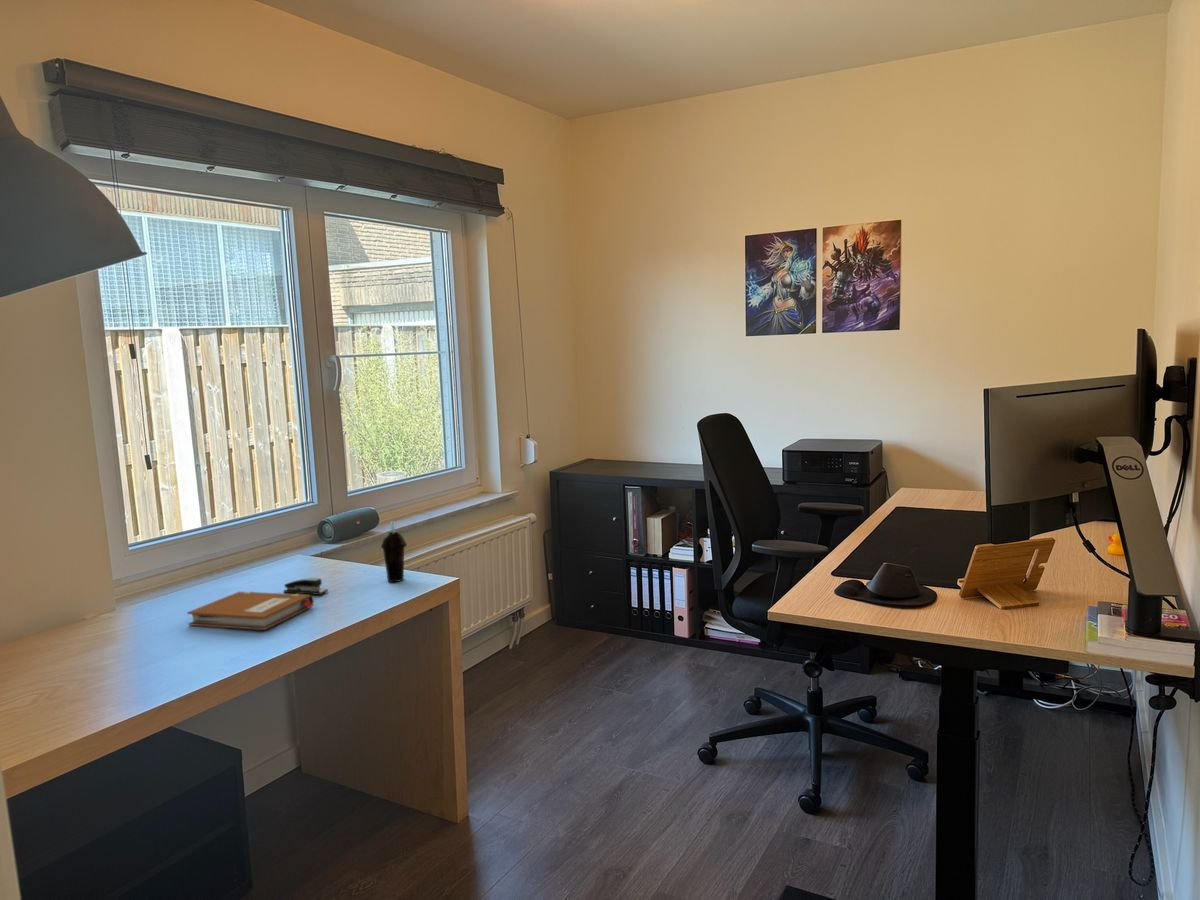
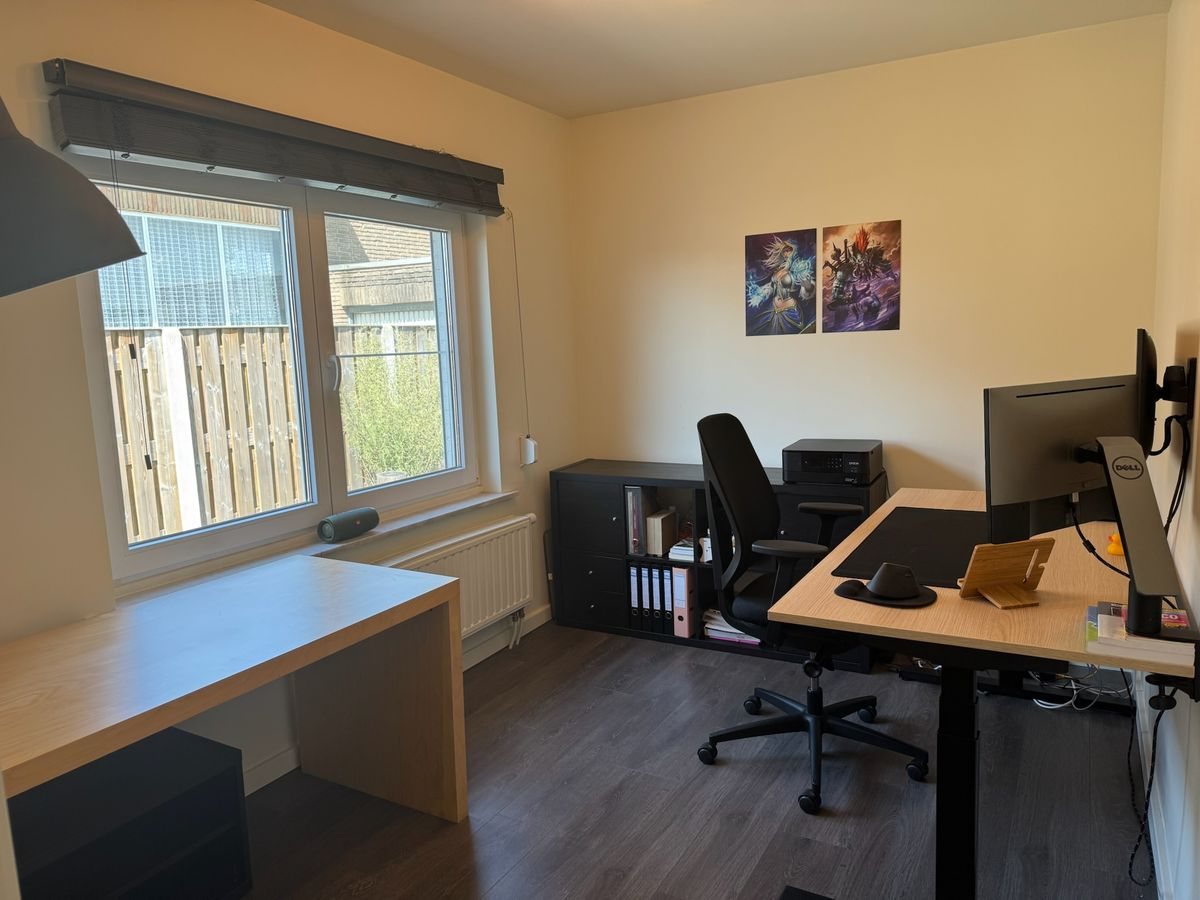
- stapler [282,577,329,596]
- notebook [186,591,315,631]
- cup [380,520,408,583]
